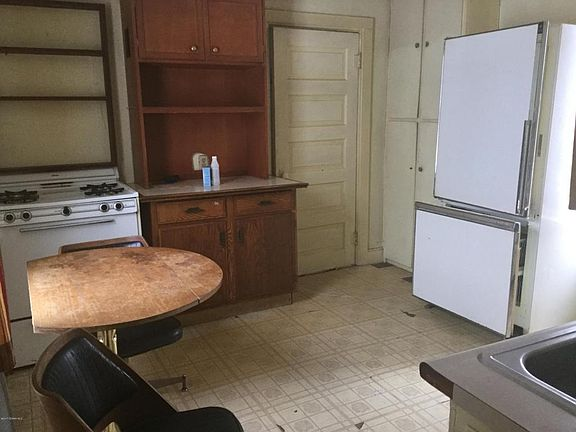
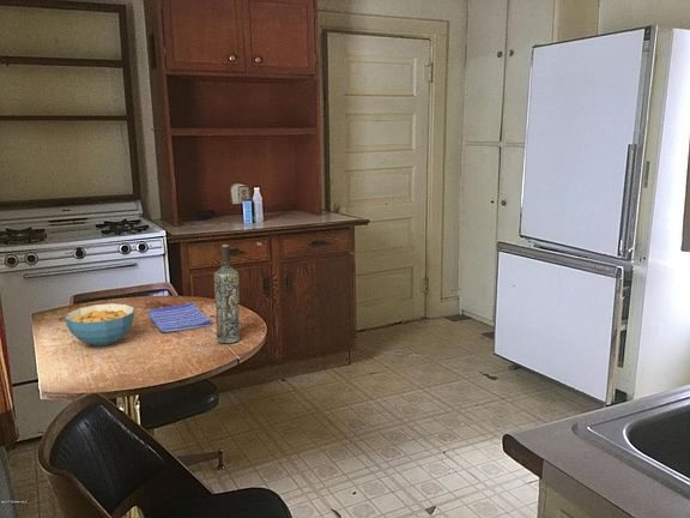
+ dish towel [147,301,212,333]
+ bottle [213,243,241,344]
+ cereal bowl [63,302,135,348]
